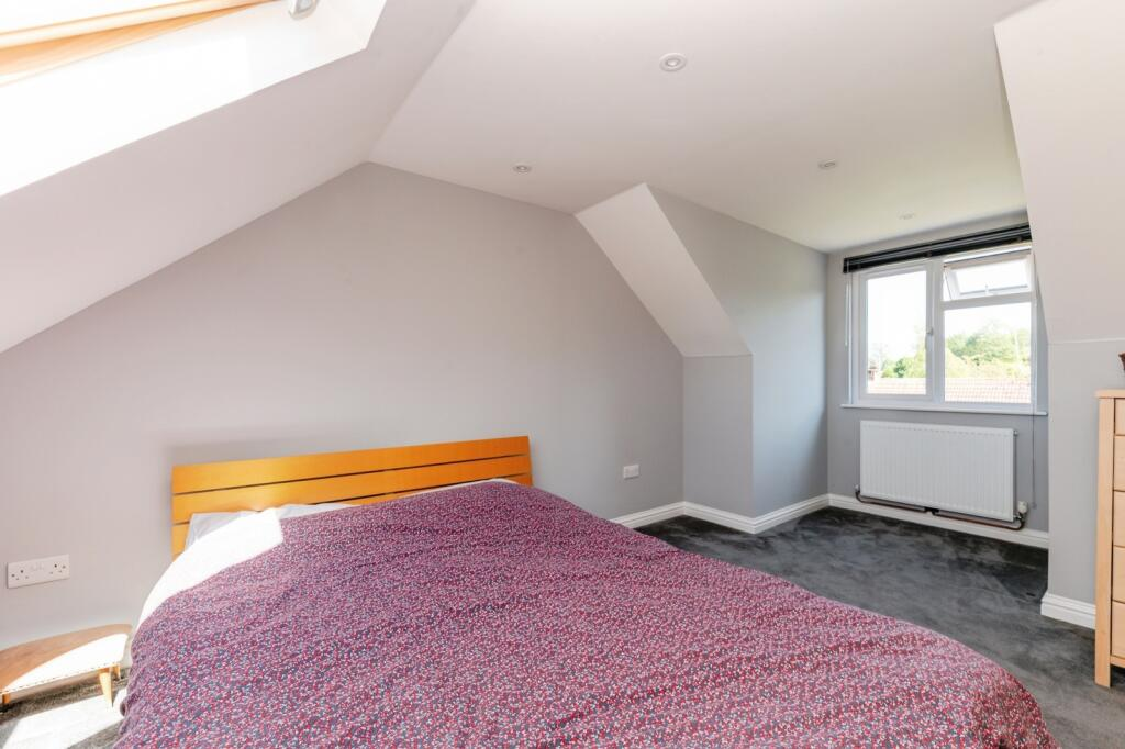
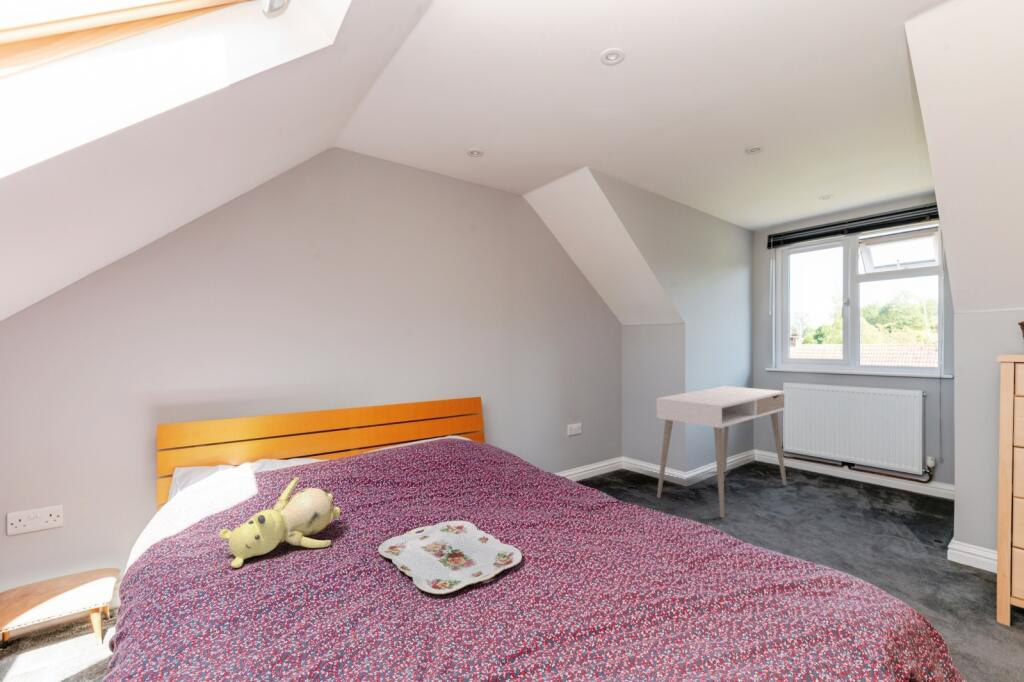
+ desk [656,385,787,519]
+ serving tray [377,520,523,595]
+ teddy bear [218,477,341,569]
